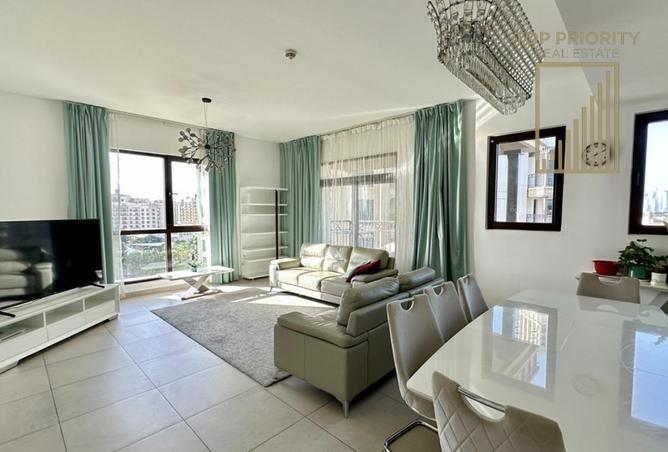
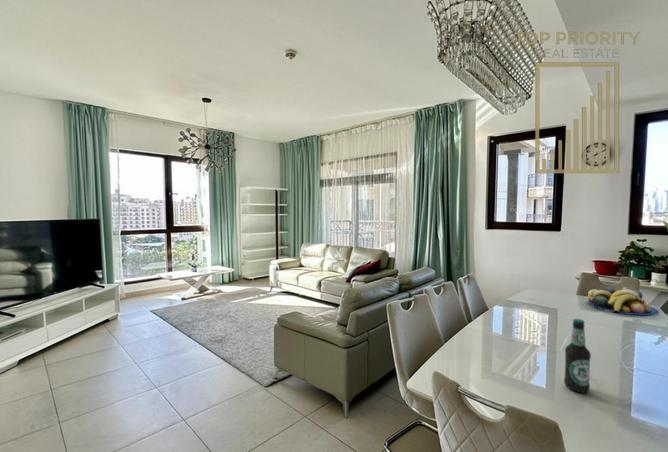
+ bottle [563,318,592,394]
+ fruit bowl [587,286,660,316]
